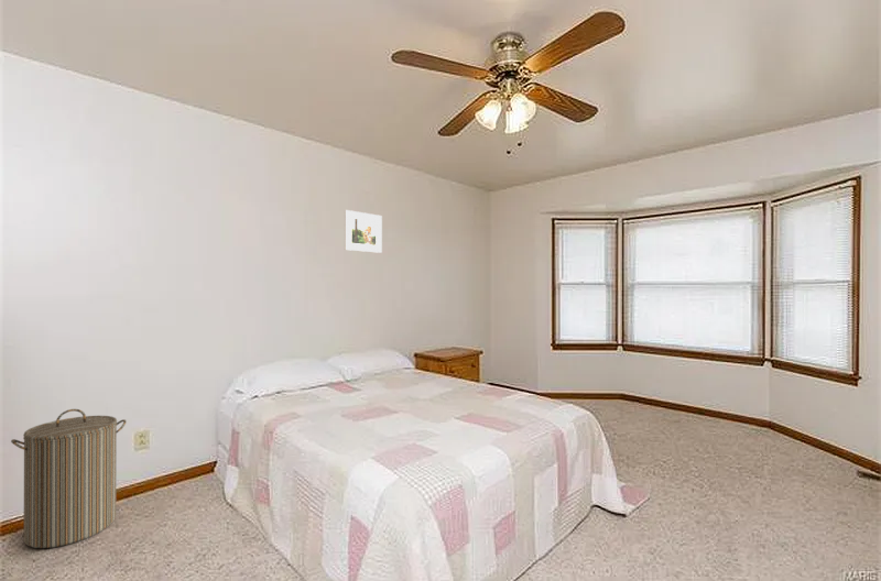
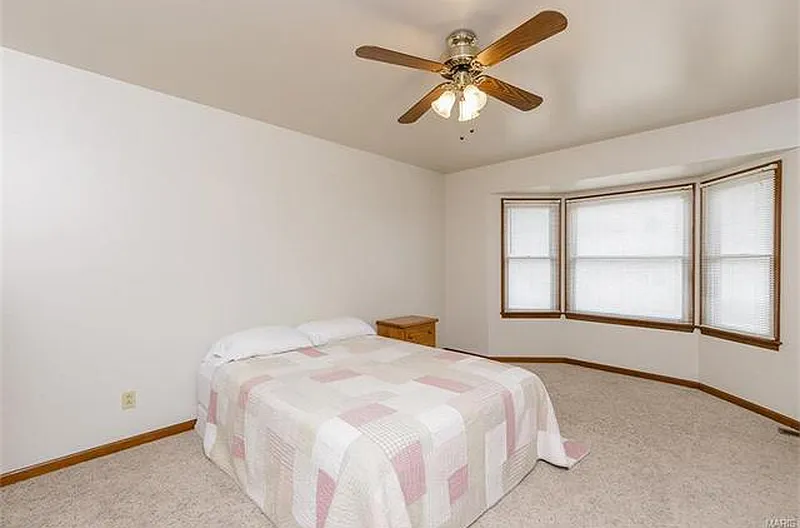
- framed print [344,209,383,254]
- laundry hamper [10,408,128,549]
